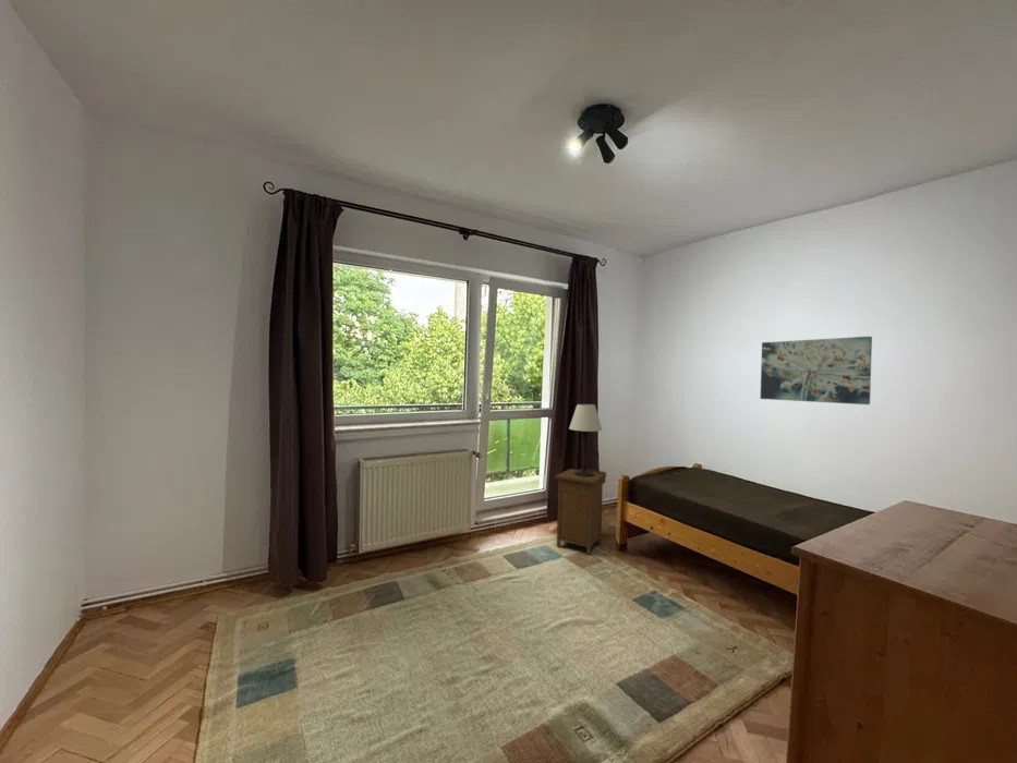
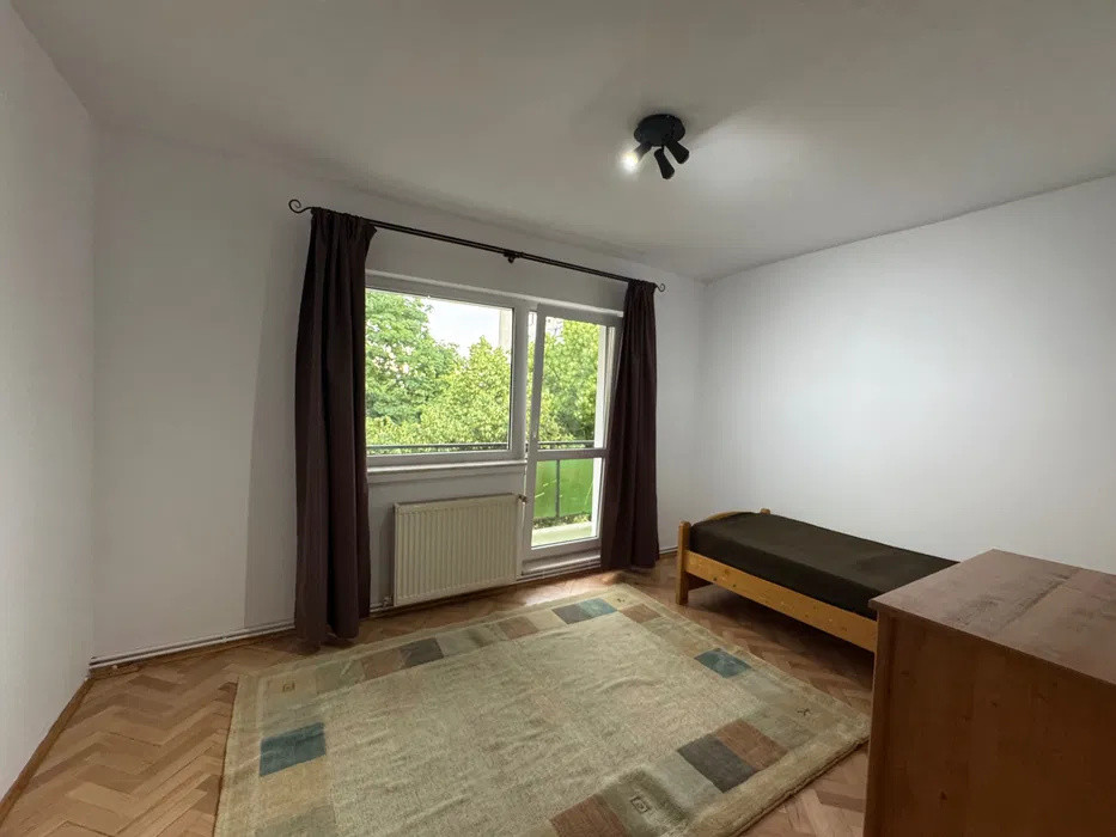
- table lamp [568,403,603,476]
- nightstand [554,468,607,556]
- wall art [759,336,873,405]
